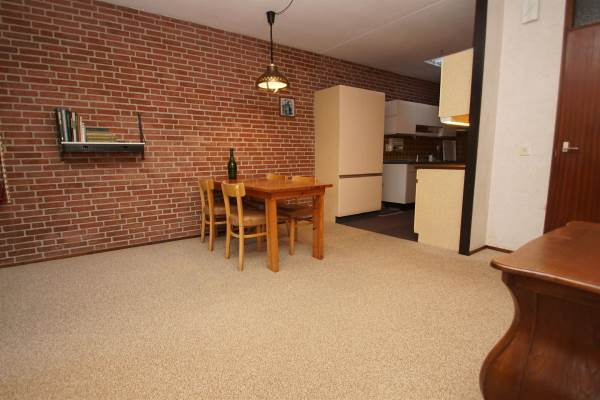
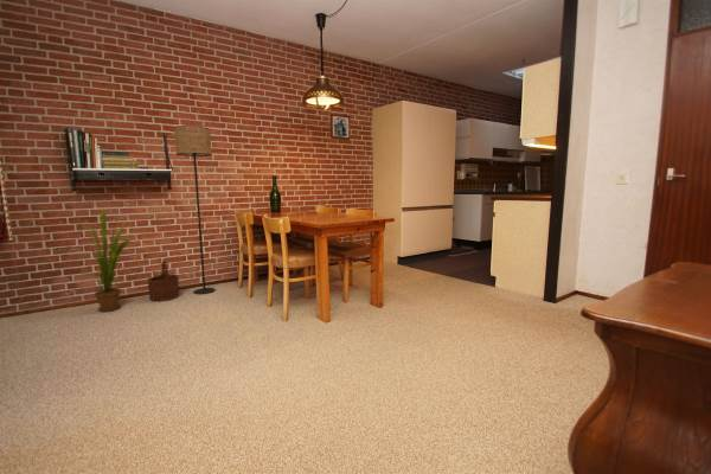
+ wooden bucket [147,260,181,302]
+ floor lamp [173,124,217,295]
+ house plant [62,206,134,313]
